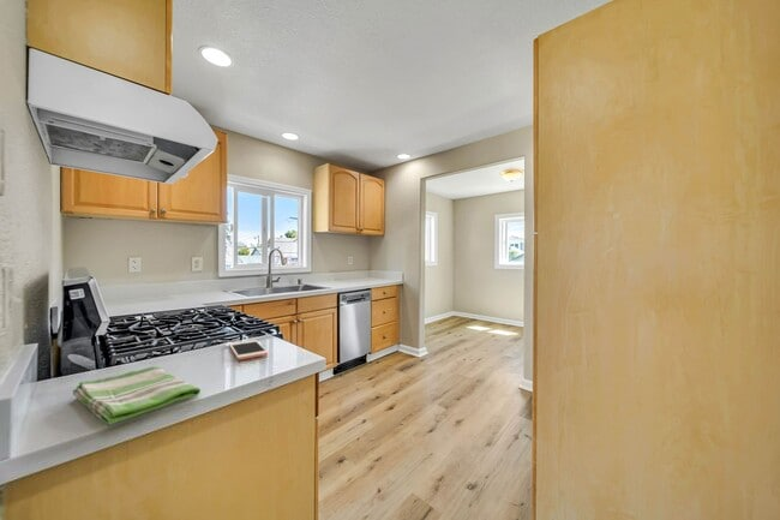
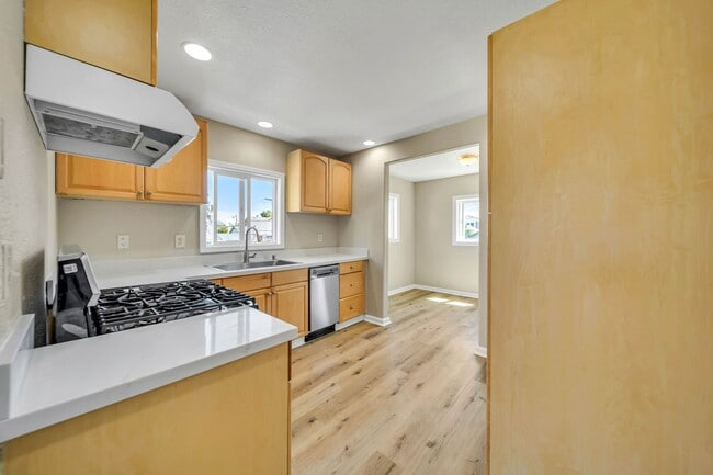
- cell phone [228,339,269,361]
- dish towel [72,365,202,426]
